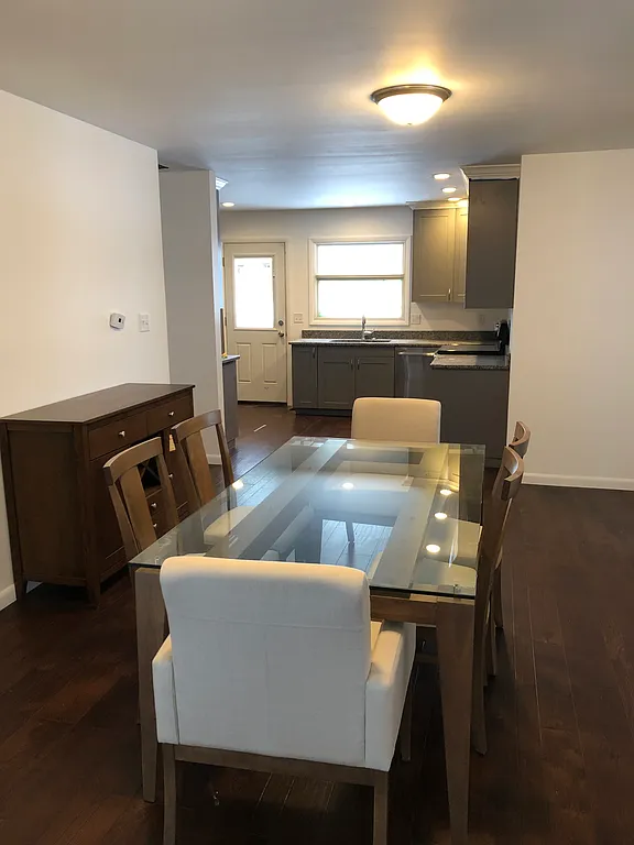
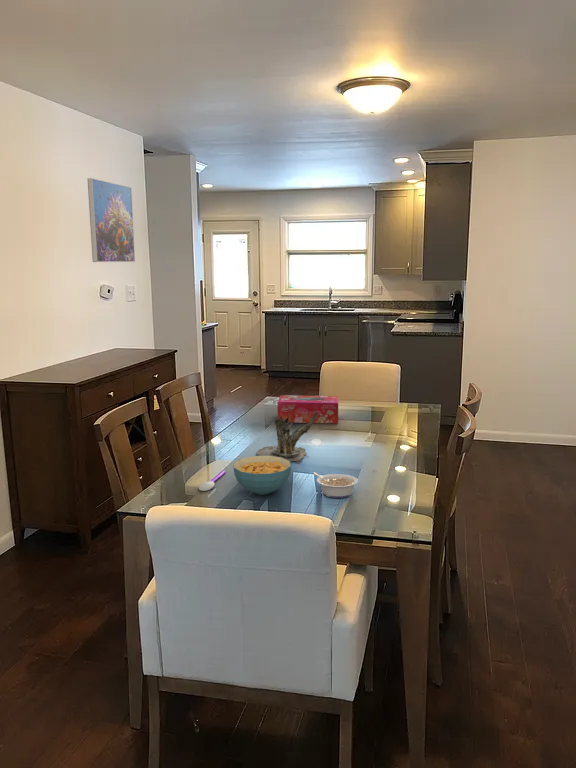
+ tissue box [276,394,339,424]
+ cereal bowl [232,455,292,496]
+ spoon [198,470,226,492]
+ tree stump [255,412,318,464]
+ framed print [87,177,136,263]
+ legume [312,471,359,499]
